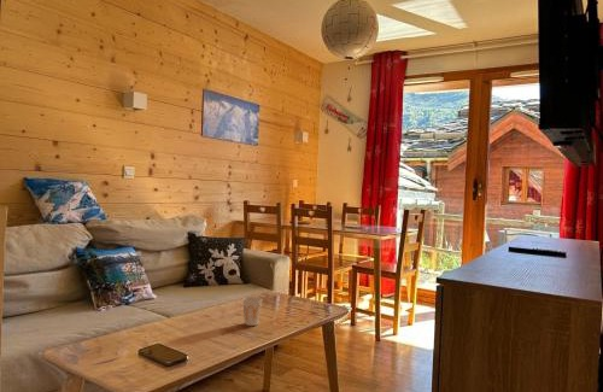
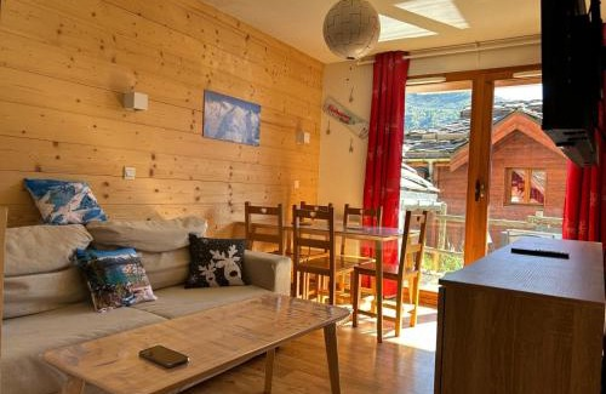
- cup [241,296,264,327]
